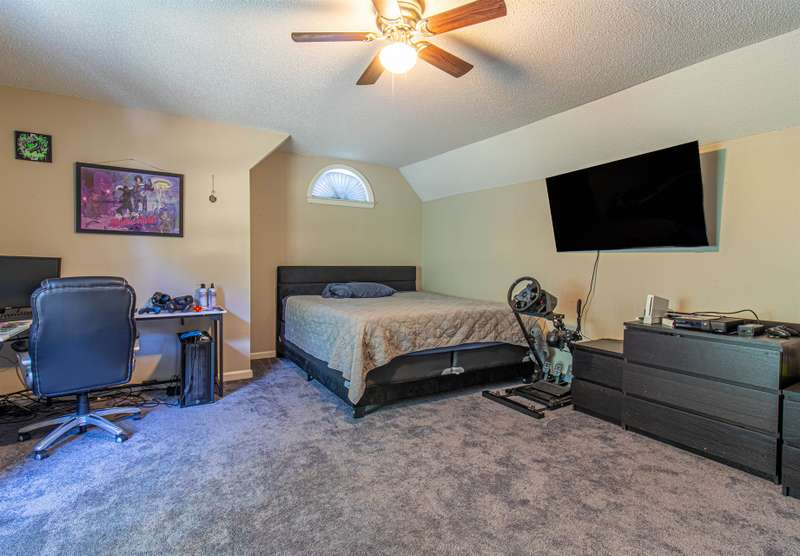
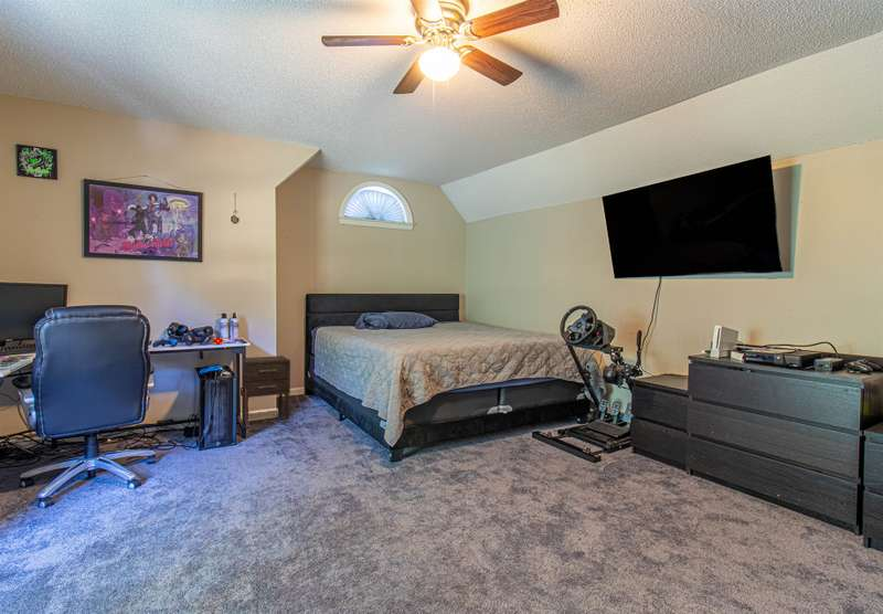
+ nightstand [240,354,291,430]
